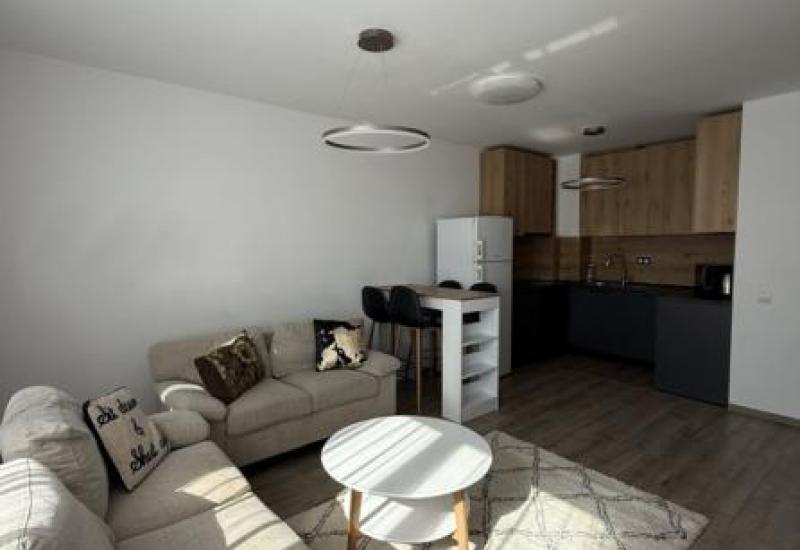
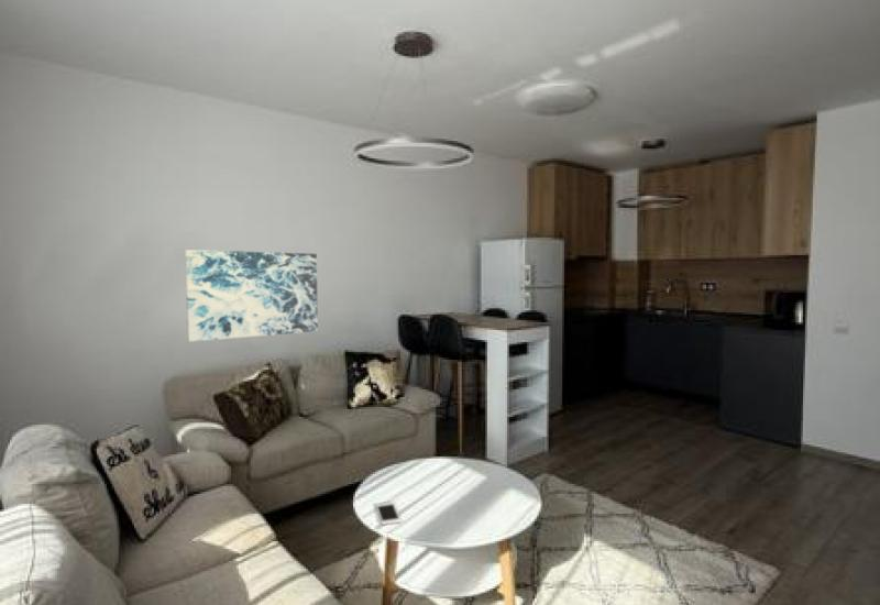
+ wall art [184,249,319,343]
+ cell phone [374,501,402,526]
